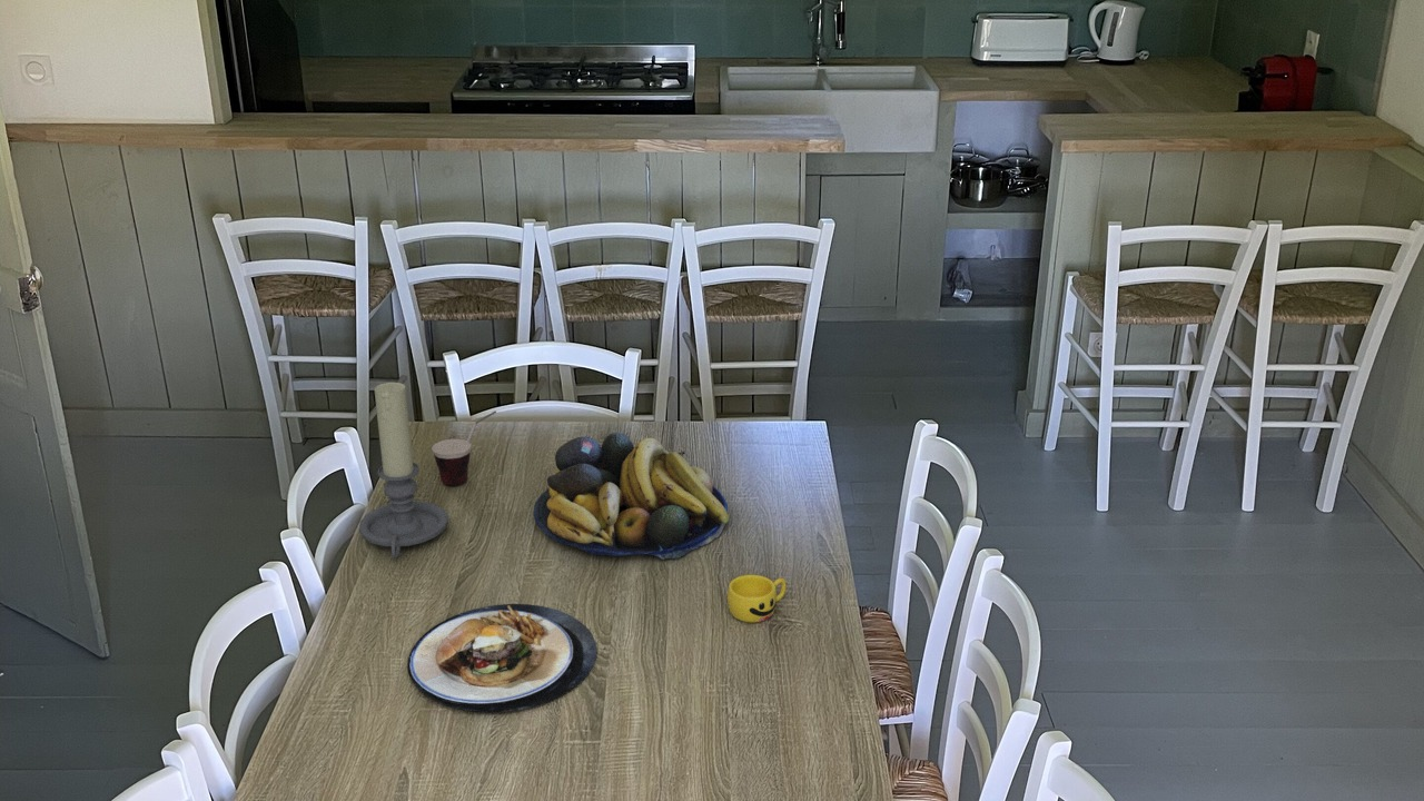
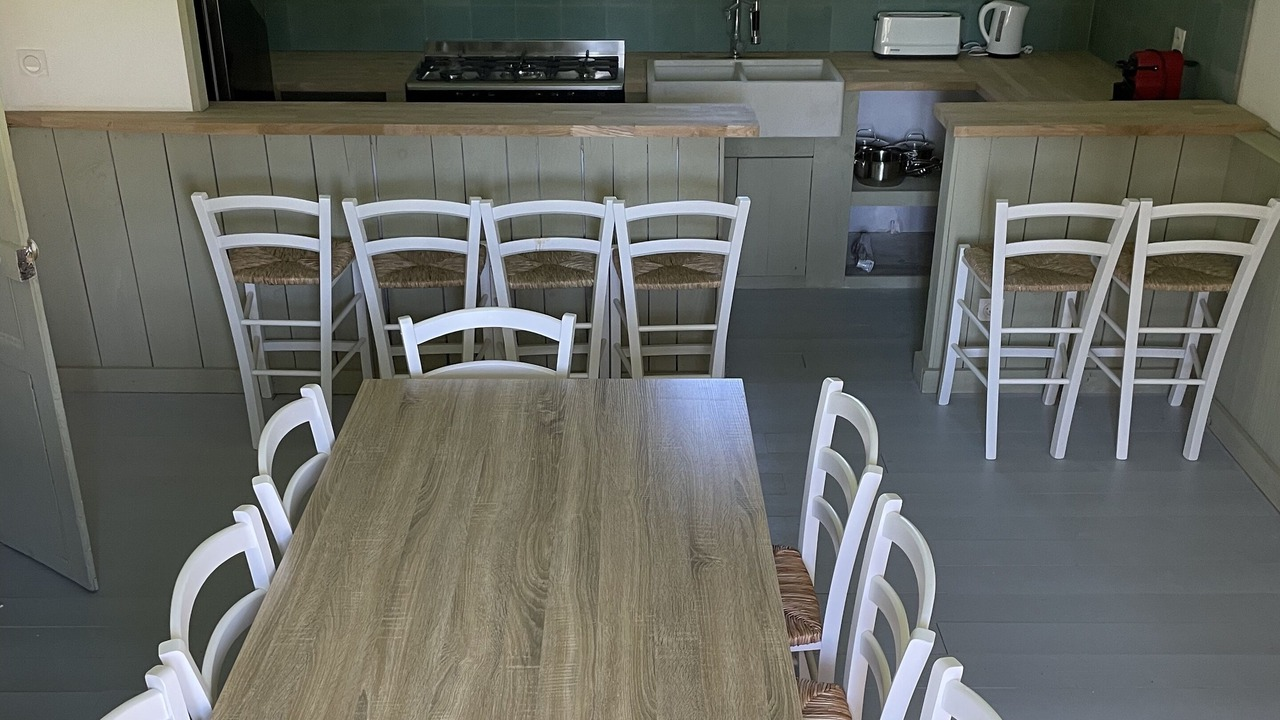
- fruit bowl [533,432,730,561]
- plate [406,603,597,714]
- candle holder [358,382,449,561]
- cup [431,409,497,486]
- cup [726,574,788,623]
